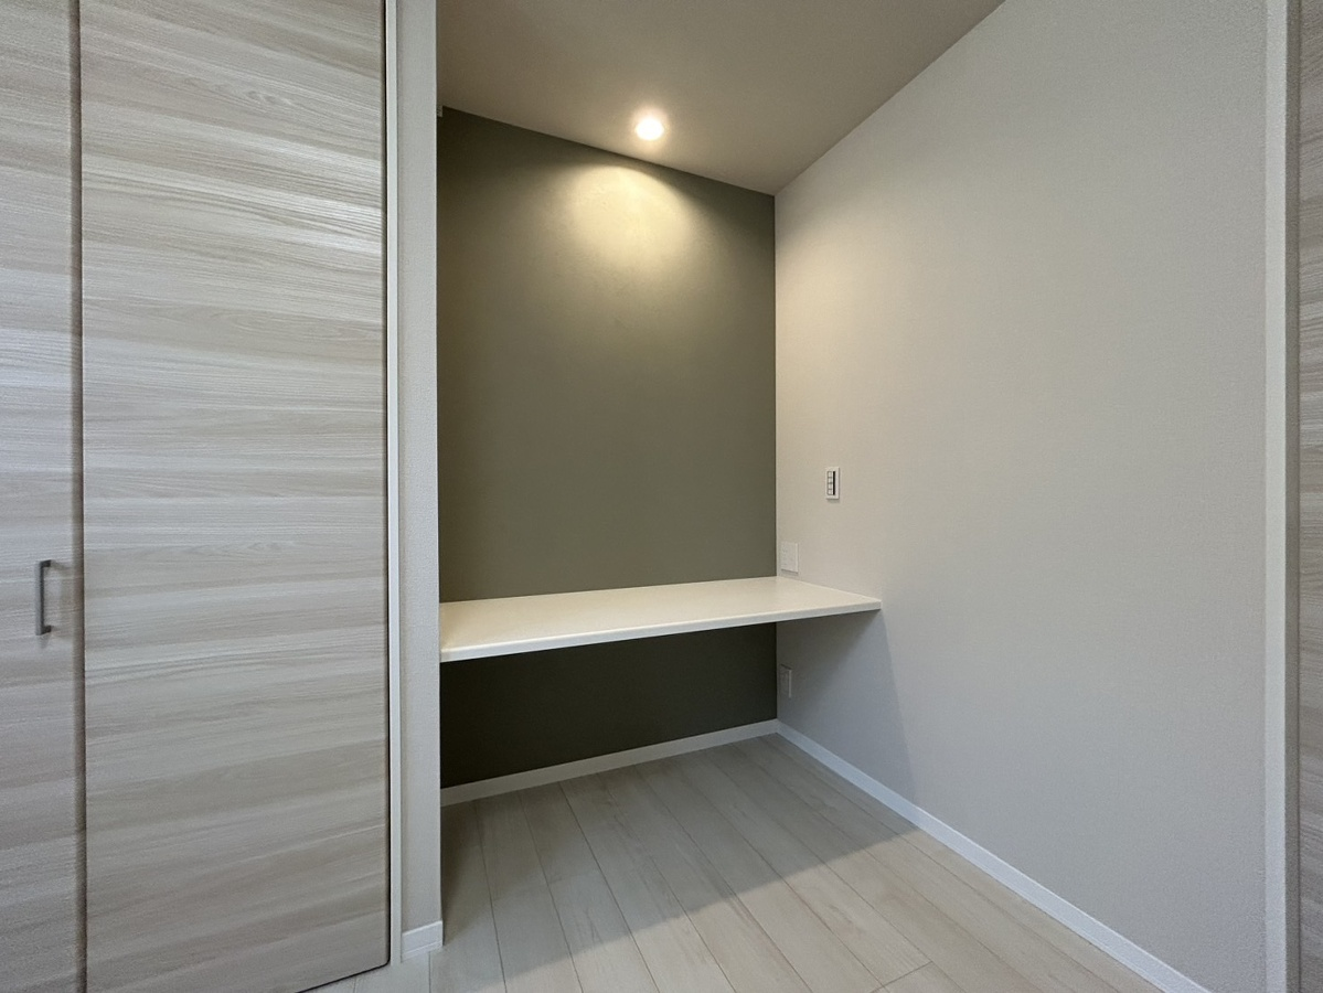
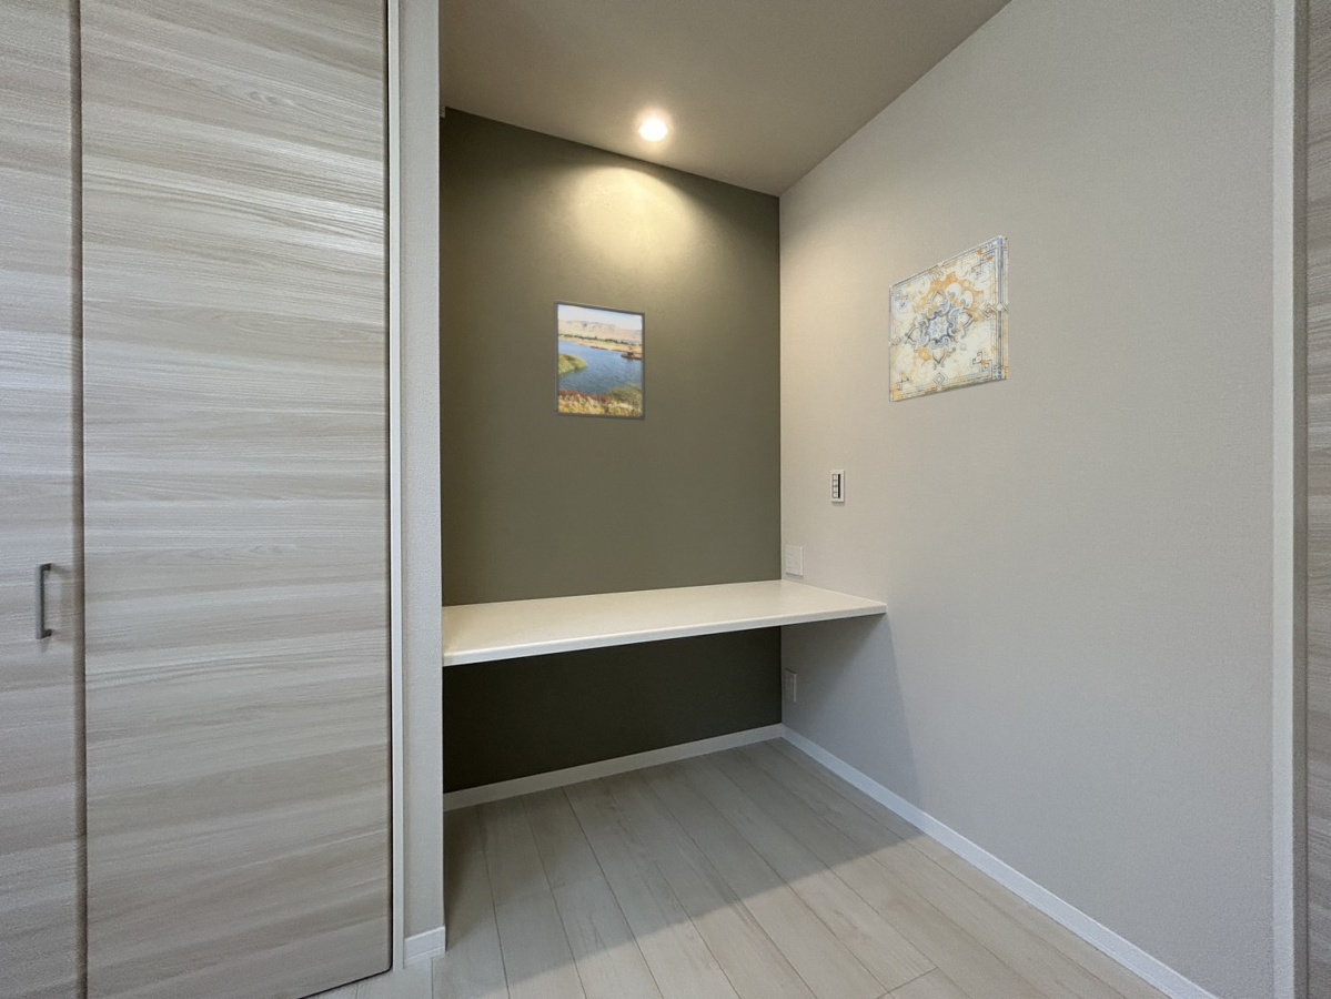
+ wall art [888,234,1009,403]
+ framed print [553,299,646,422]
